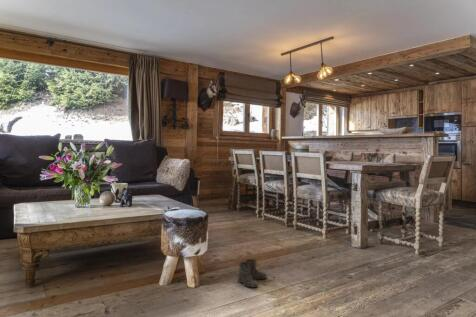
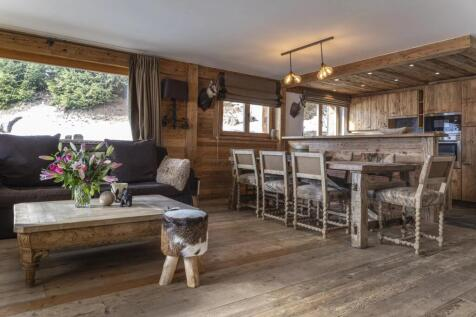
- boots [237,258,268,289]
